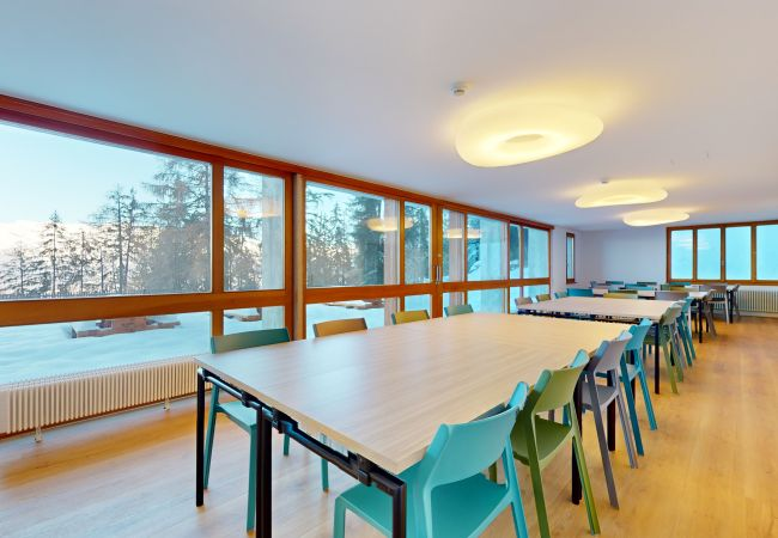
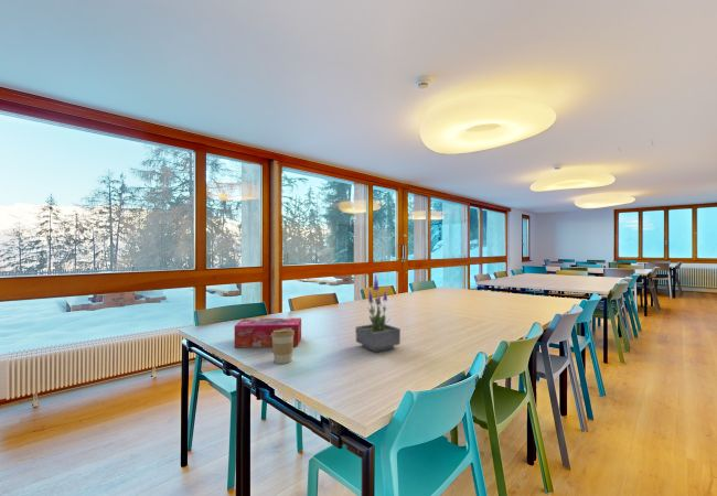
+ tissue box [234,317,302,348]
+ potted plant [355,272,402,353]
+ coffee cup [271,328,295,365]
